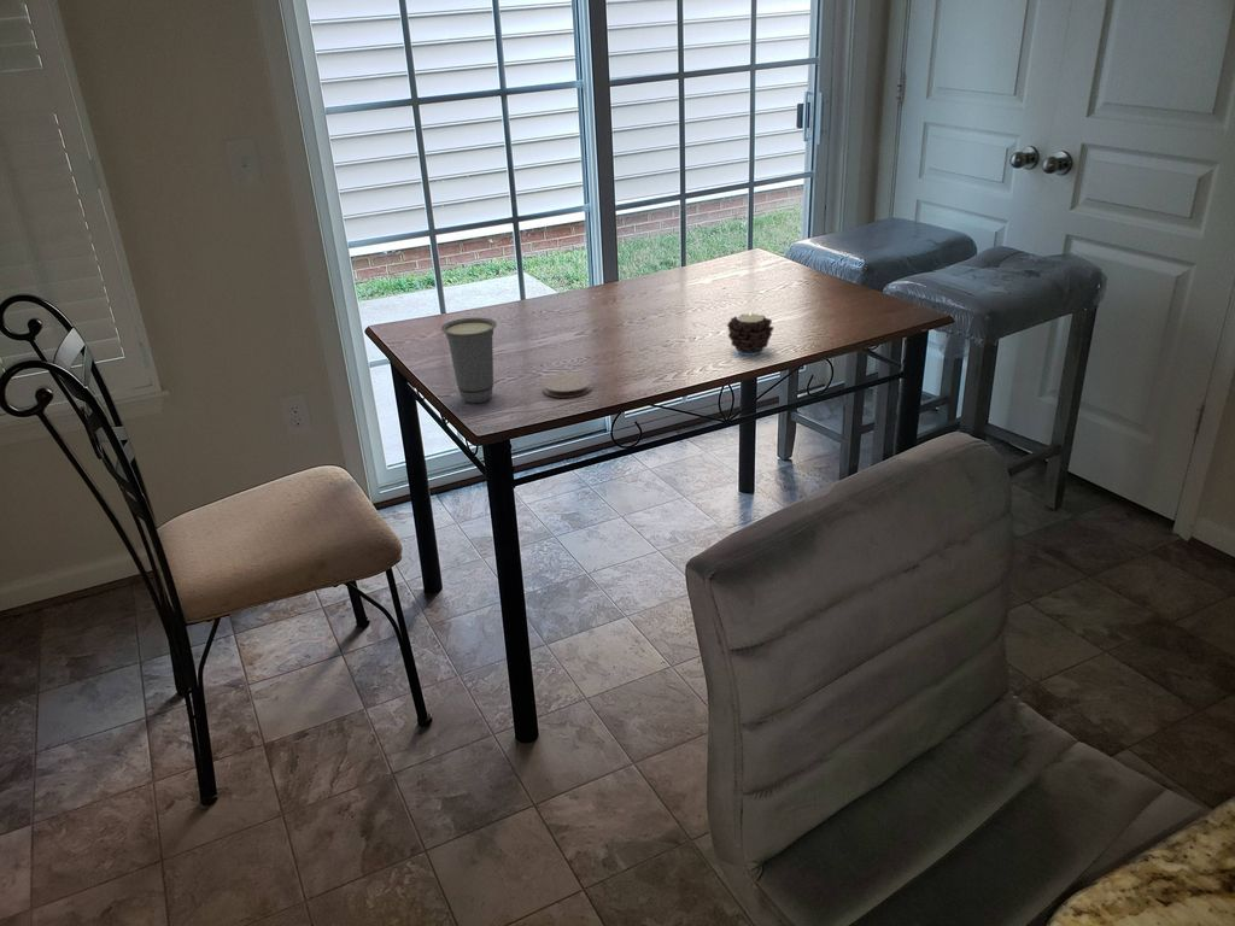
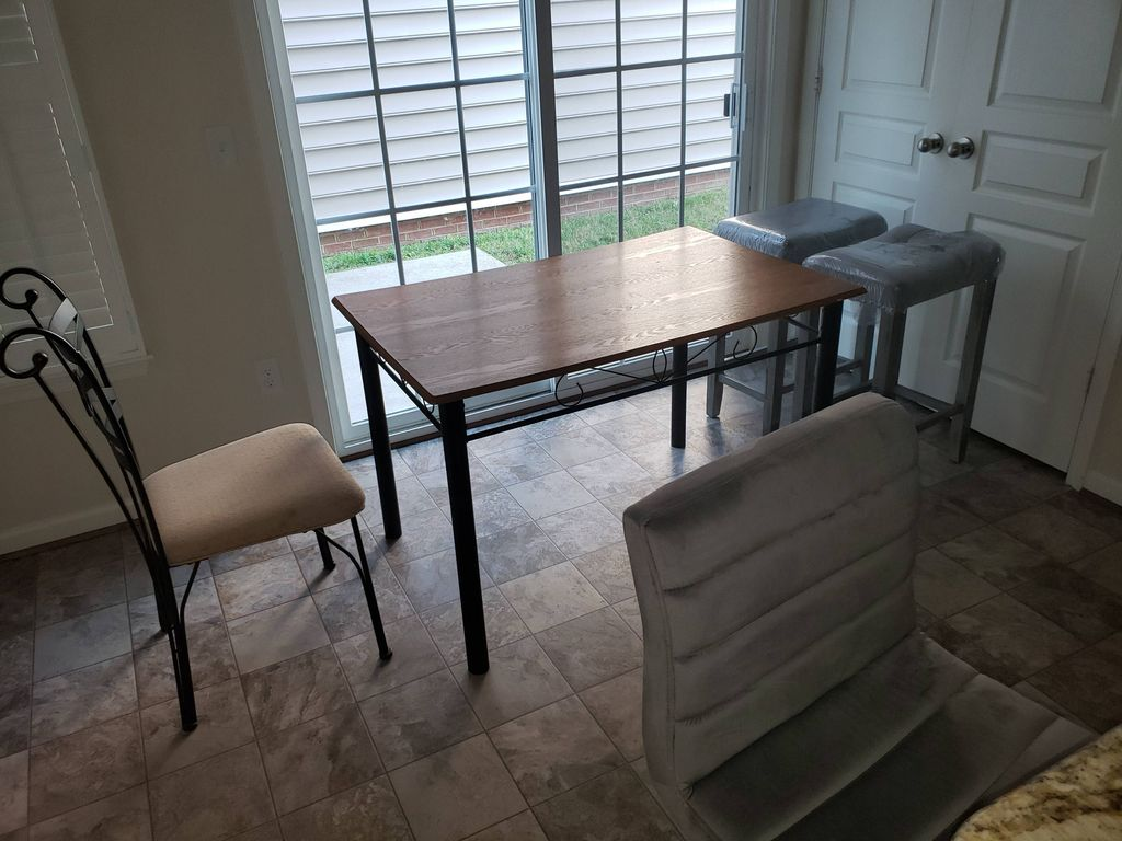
- cup [440,317,498,404]
- coaster [542,373,593,399]
- candle [726,311,774,357]
